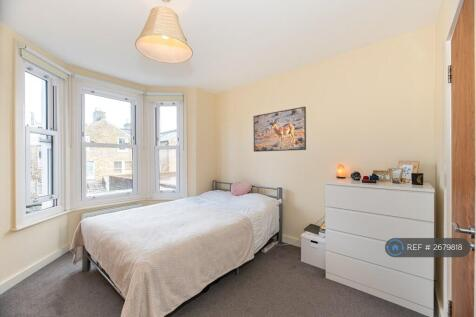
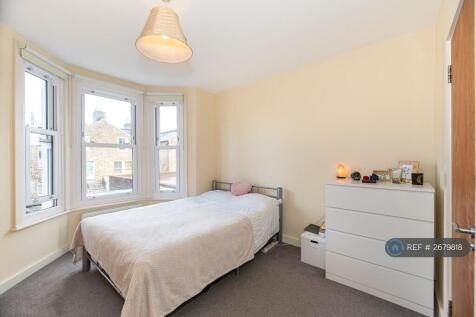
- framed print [253,106,307,153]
